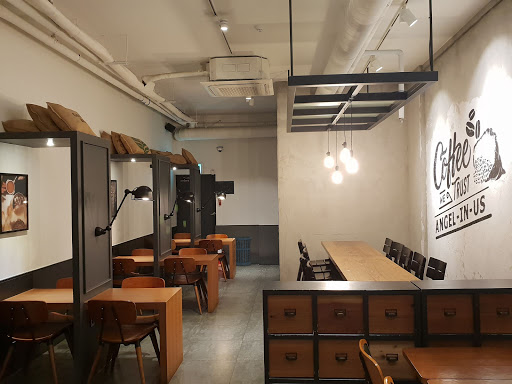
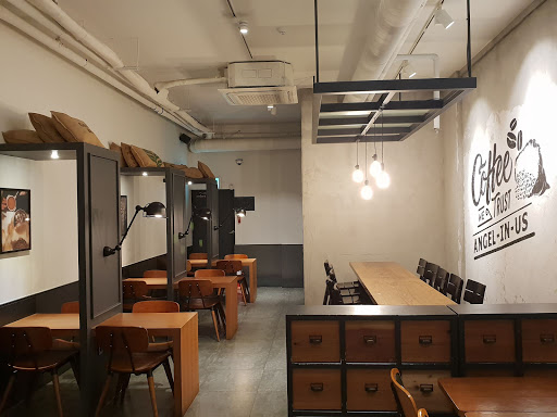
- trash can [231,235,253,267]
